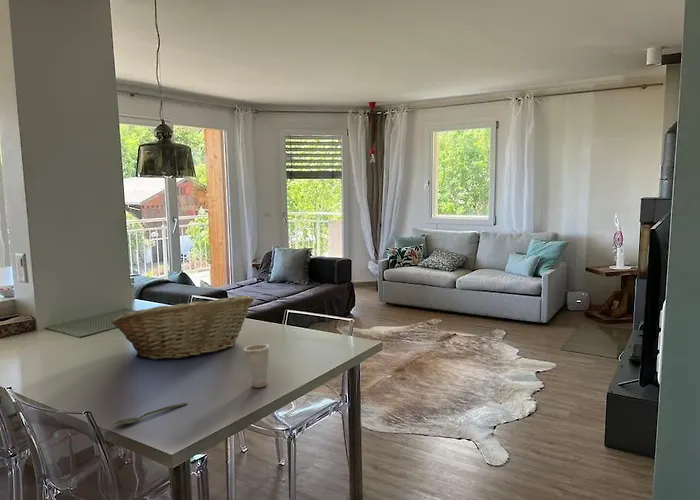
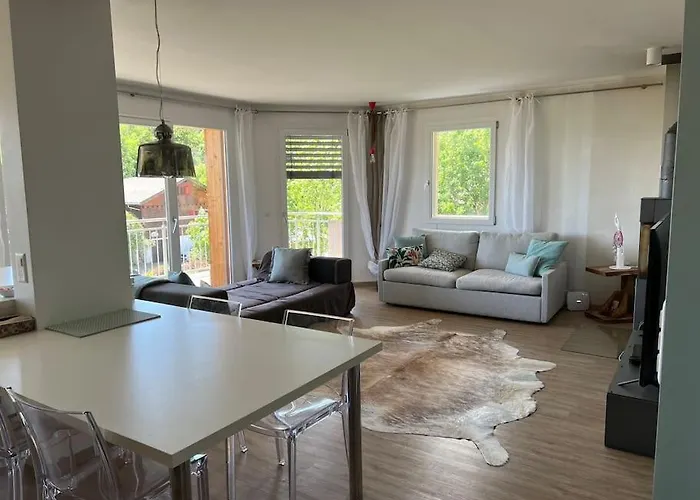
- cup [243,343,270,389]
- spoon [113,402,188,425]
- fruit basket [111,294,255,360]
